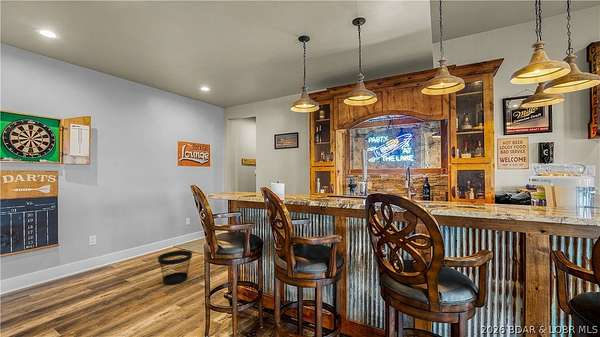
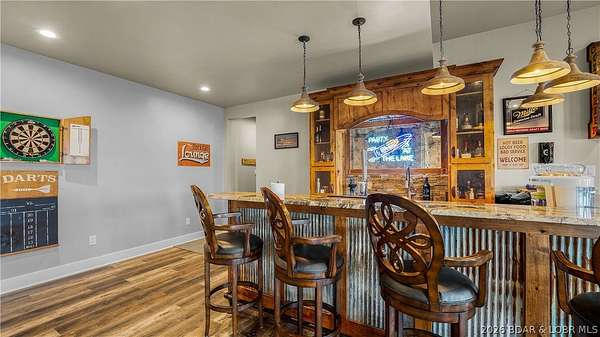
- wastebasket [157,250,193,286]
